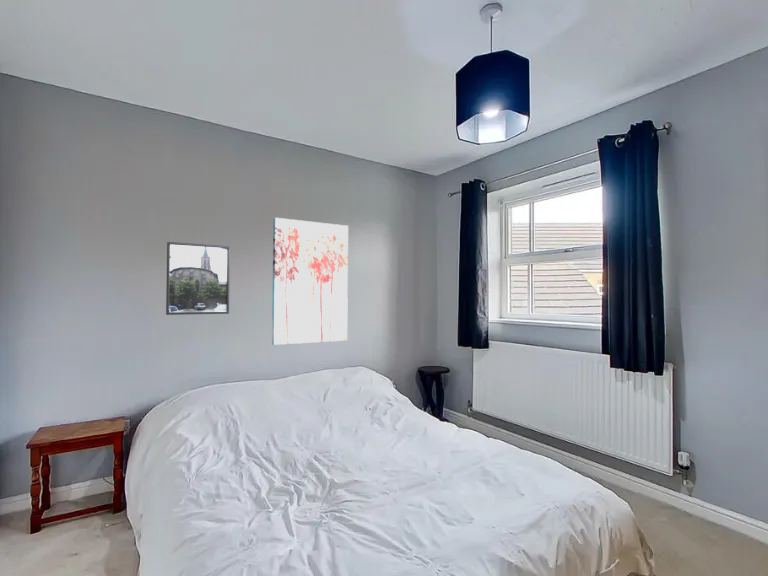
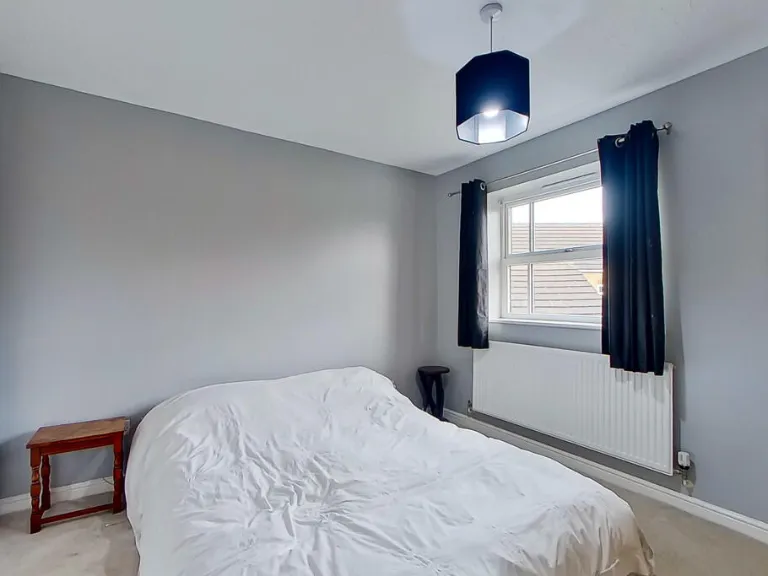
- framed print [165,241,231,316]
- wall art [271,217,349,346]
